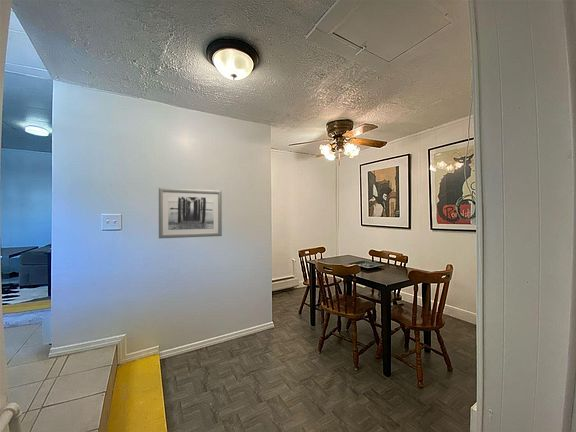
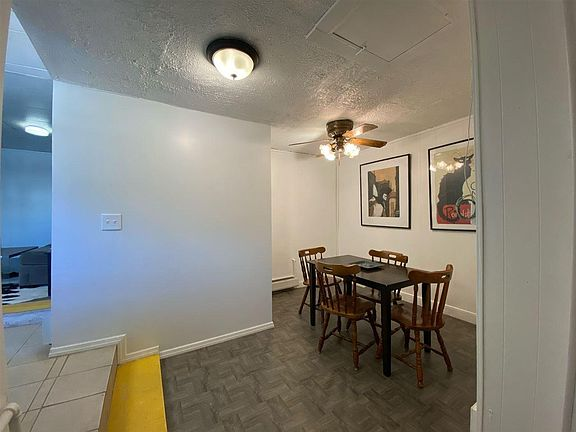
- wall art [158,187,223,239]
